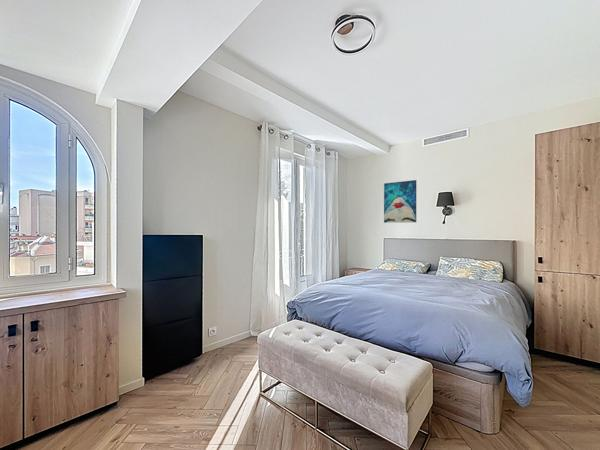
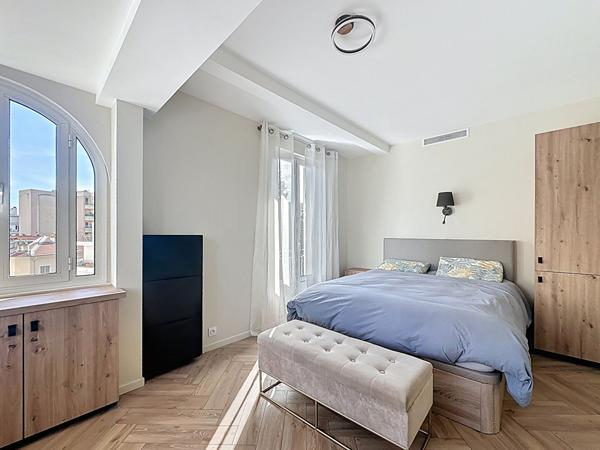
- wall art [383,179,417,224]
